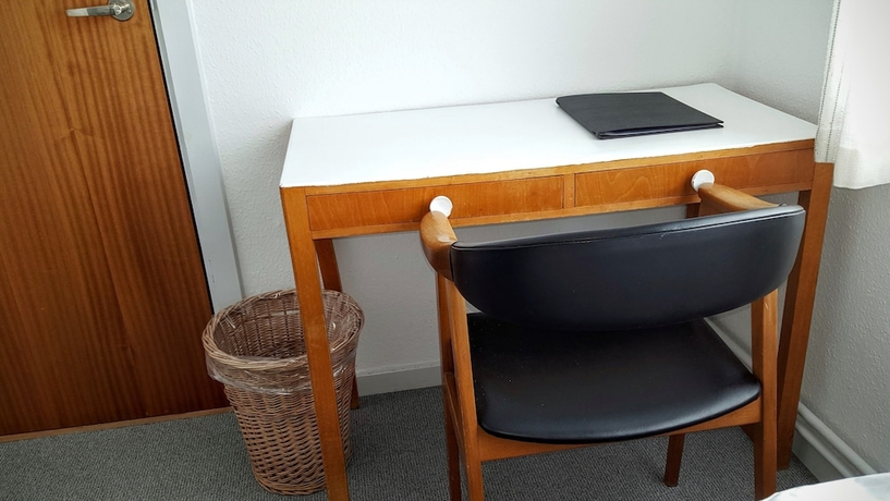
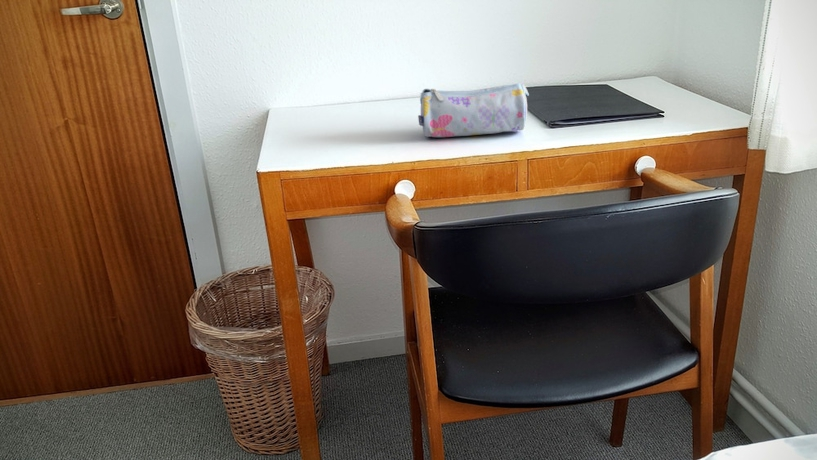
+ pencil case [417,82,530,138]
